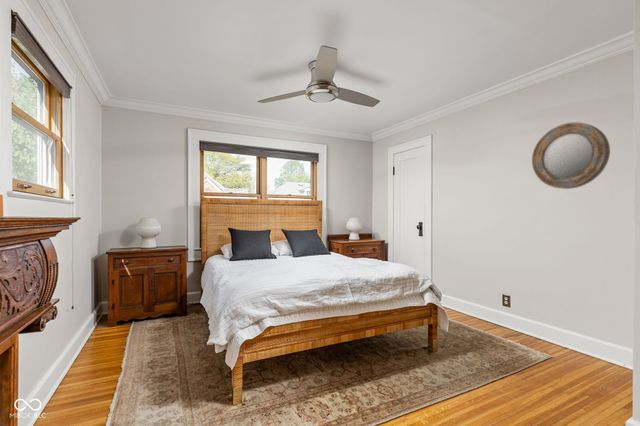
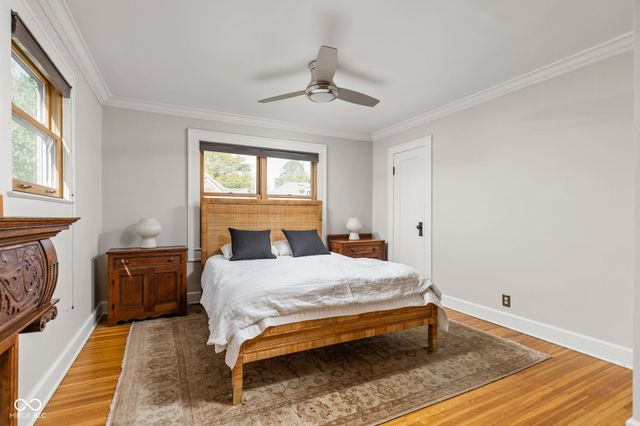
- home mirror [531,122,611,190]
